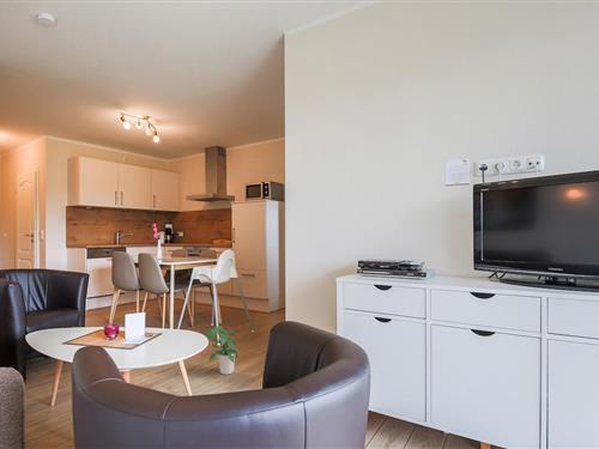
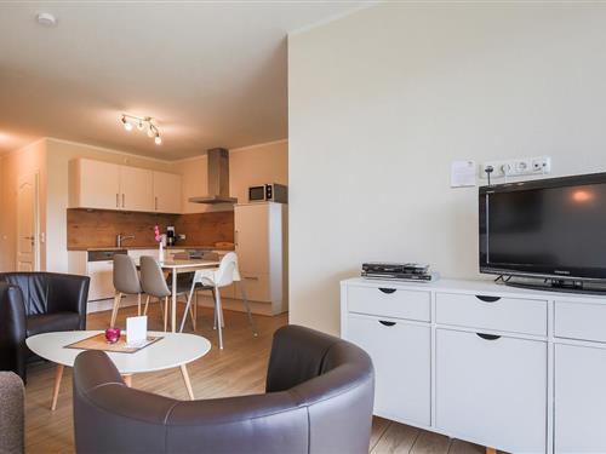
- potted plant [205,323,238,376]
